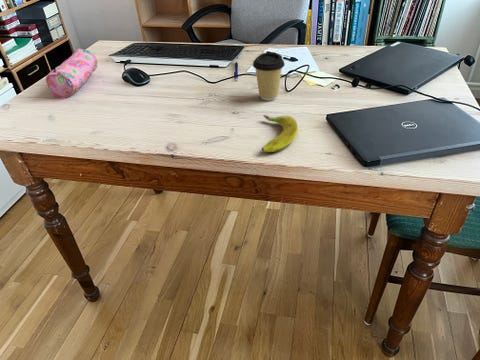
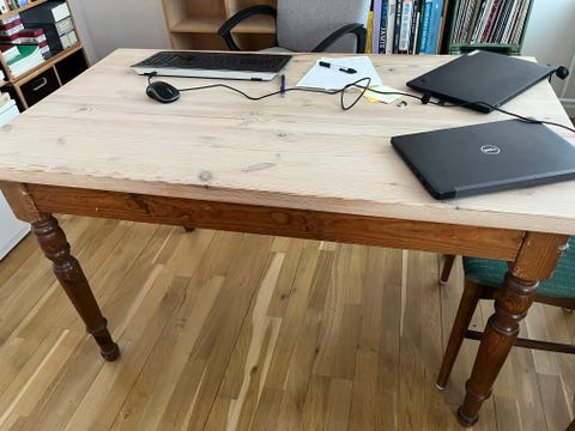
- banana [261,114,299,153]
- pencil case [45,48,98,99]
- coffee cup [252,52,286,102]
